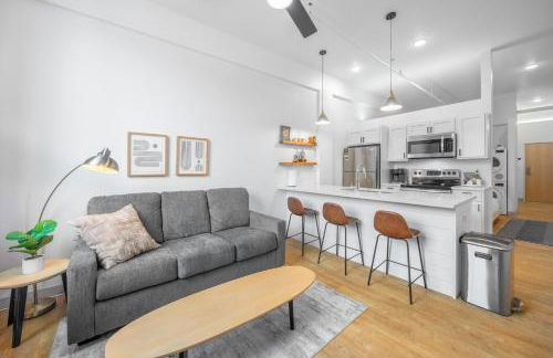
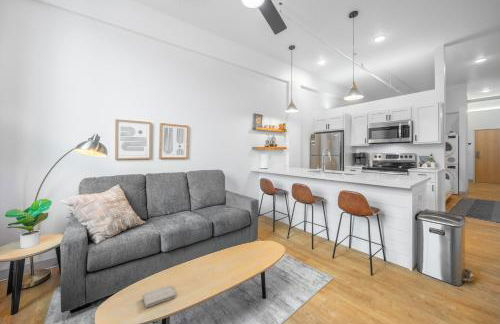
+ washcloth [141,285,177,308]
